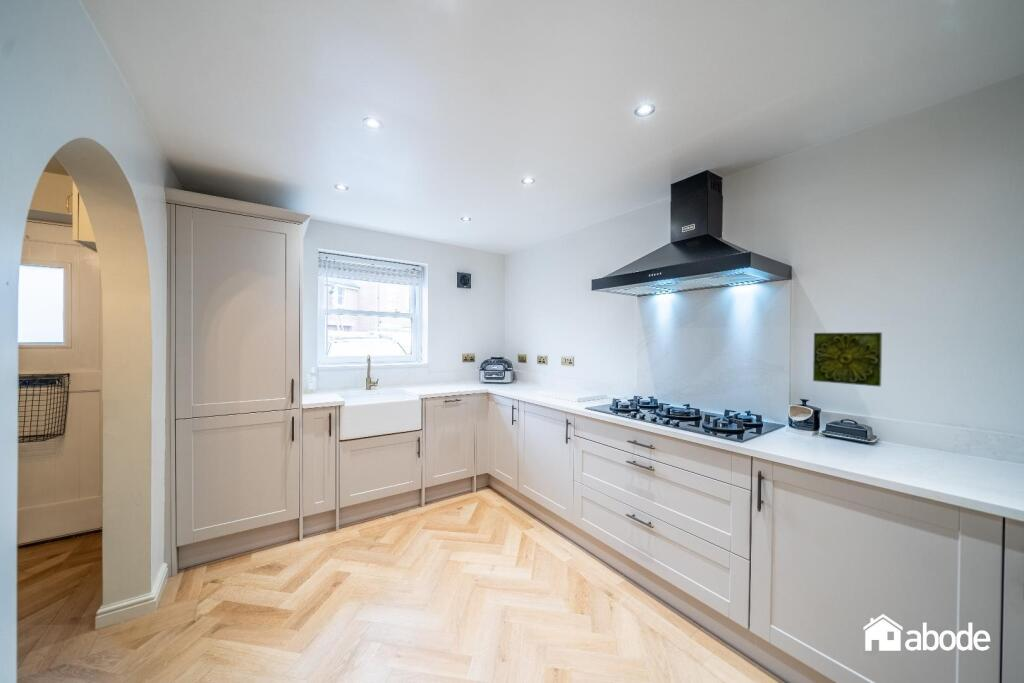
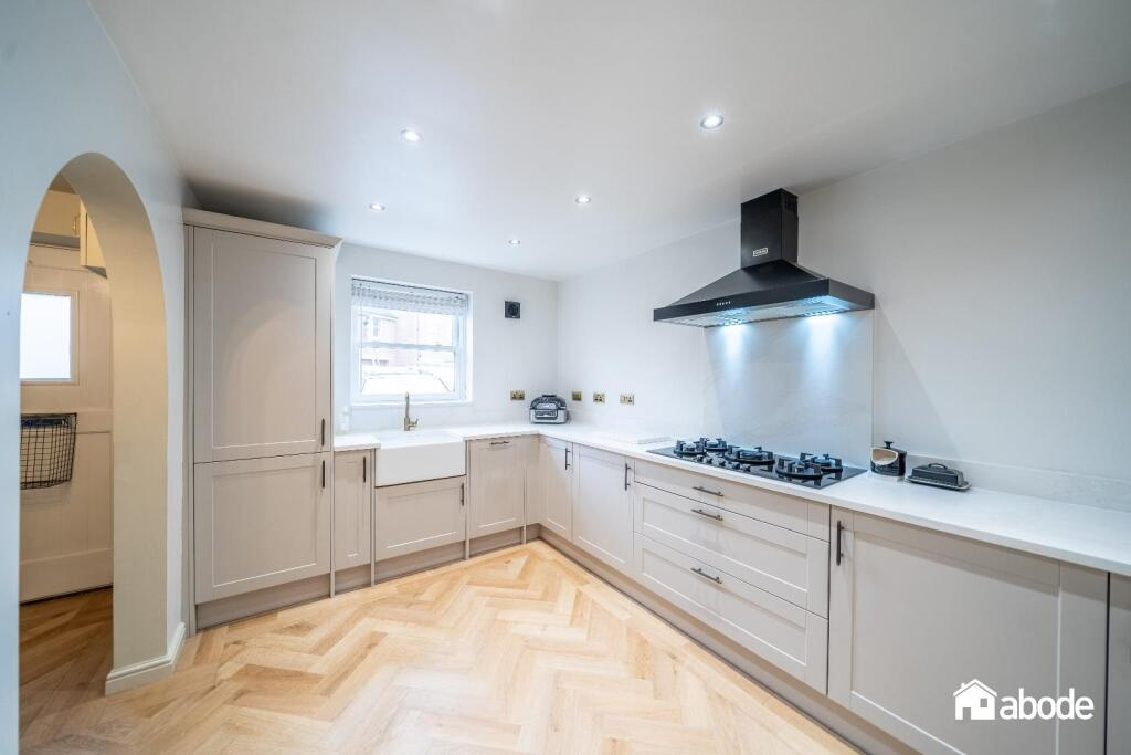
- decorative tile [812,331,883,387]
